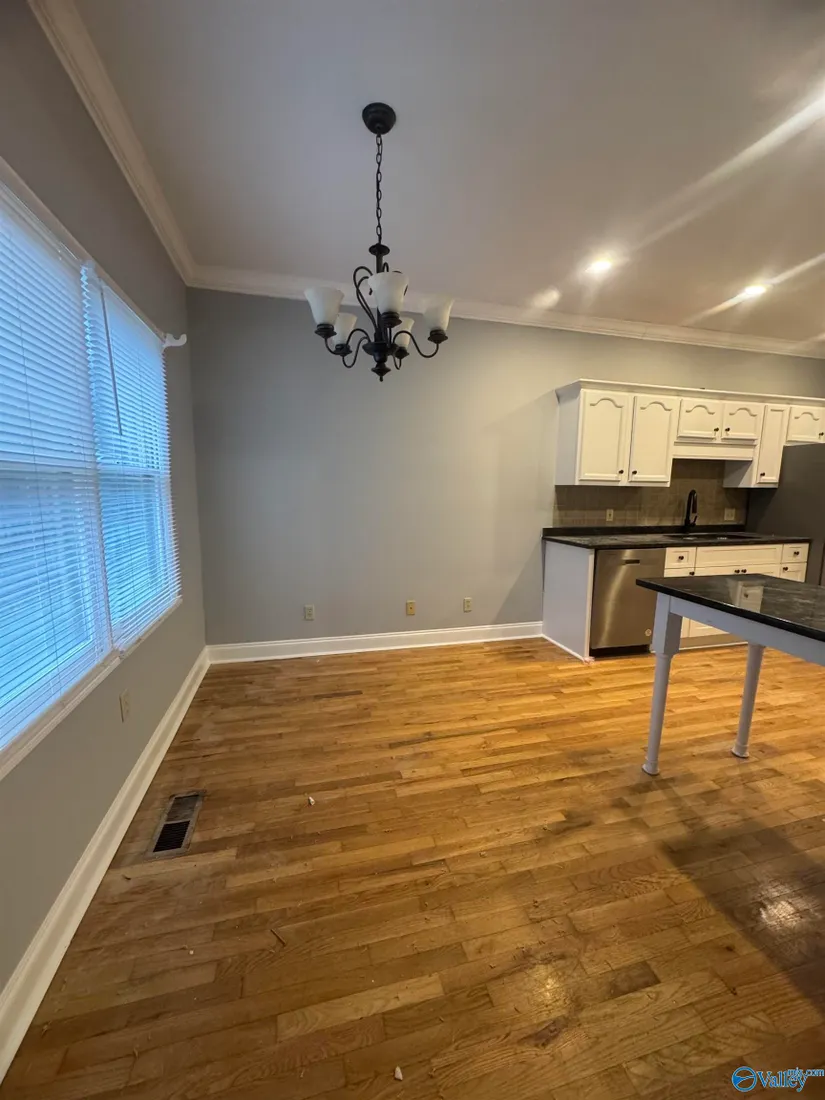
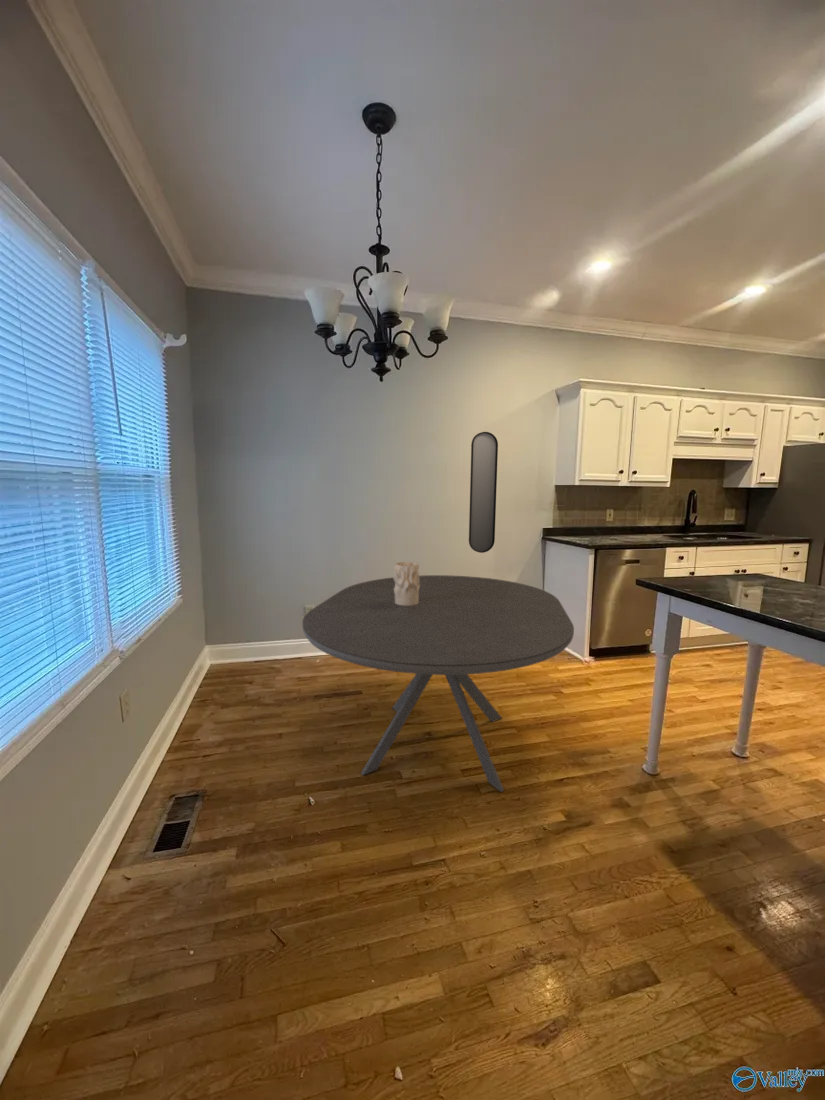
+ vase [392,561,420,605]
+ dining table [301,574,575,793]
+ home mirror [468,431,499,554]
